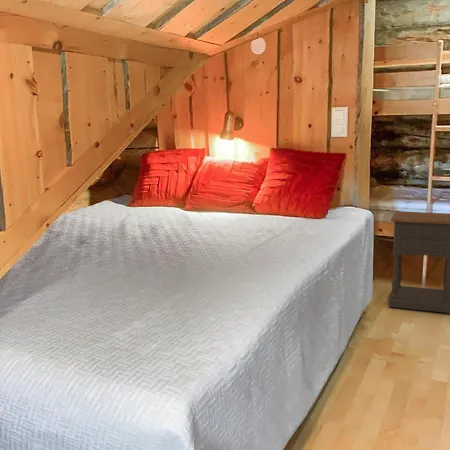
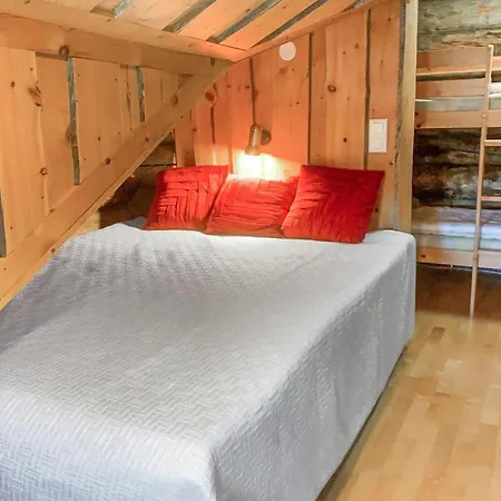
- nightstand [388,210,450,314]
